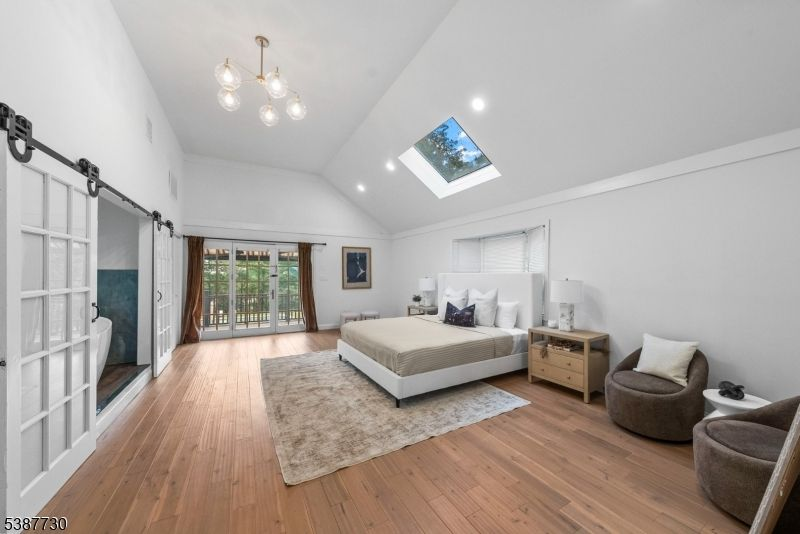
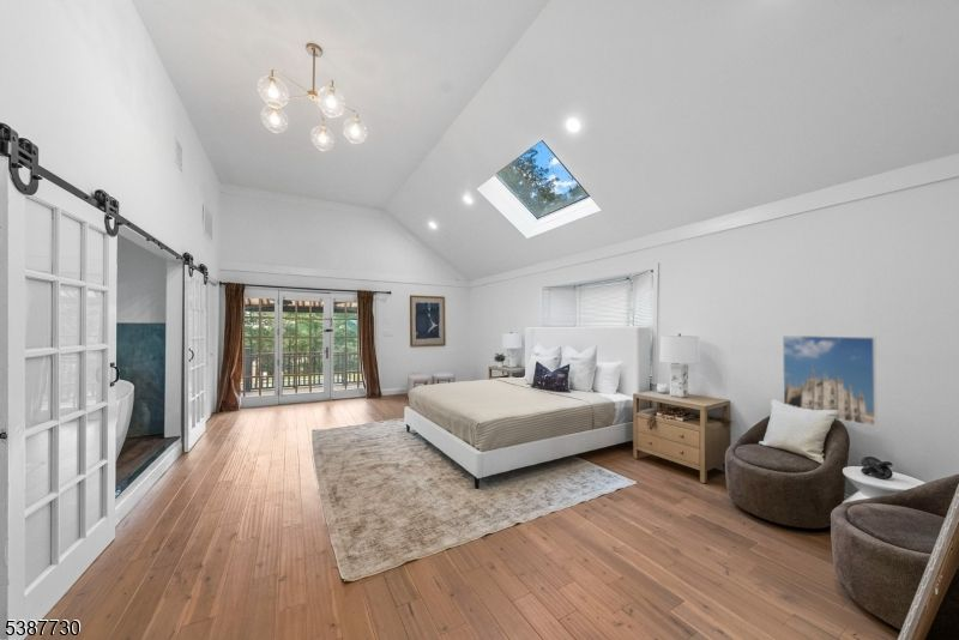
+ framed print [782,334,879,428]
